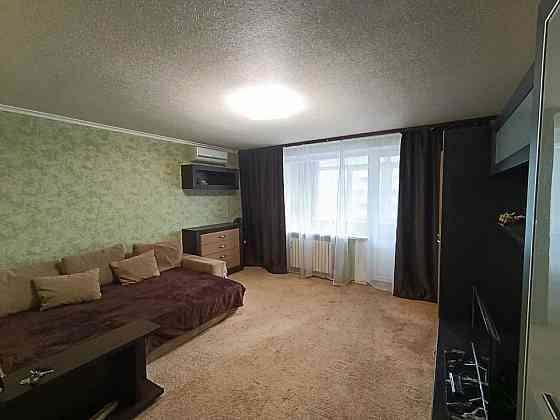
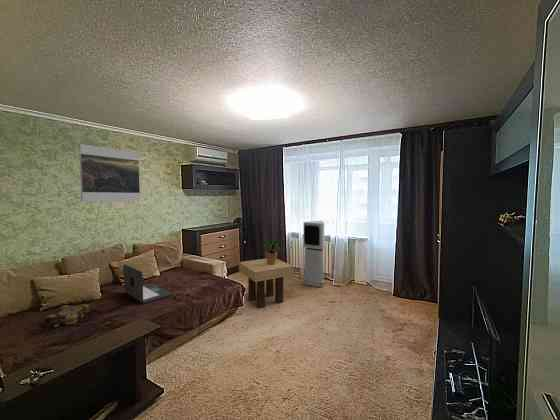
+ potted plant [258,239,283,265]
+ book [42,303,90,328]
+ side table [238,258,294,309]
+ air purifier [302,220,325,288]
+ laptop [122,263,172,304]
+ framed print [78,143,141,203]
